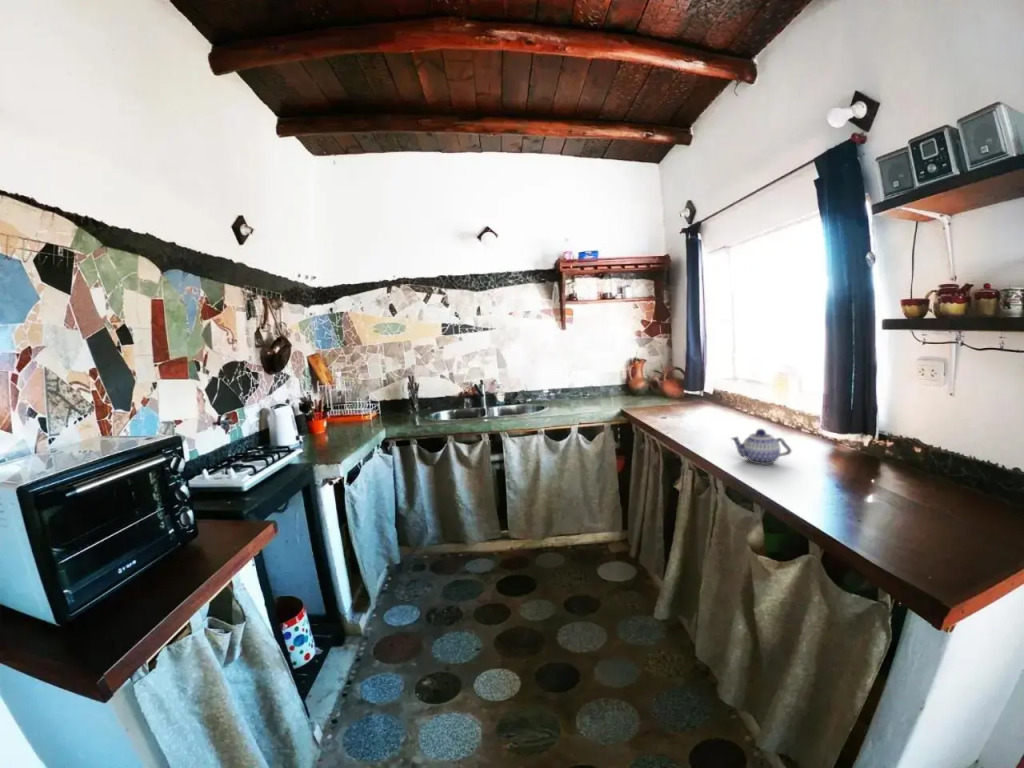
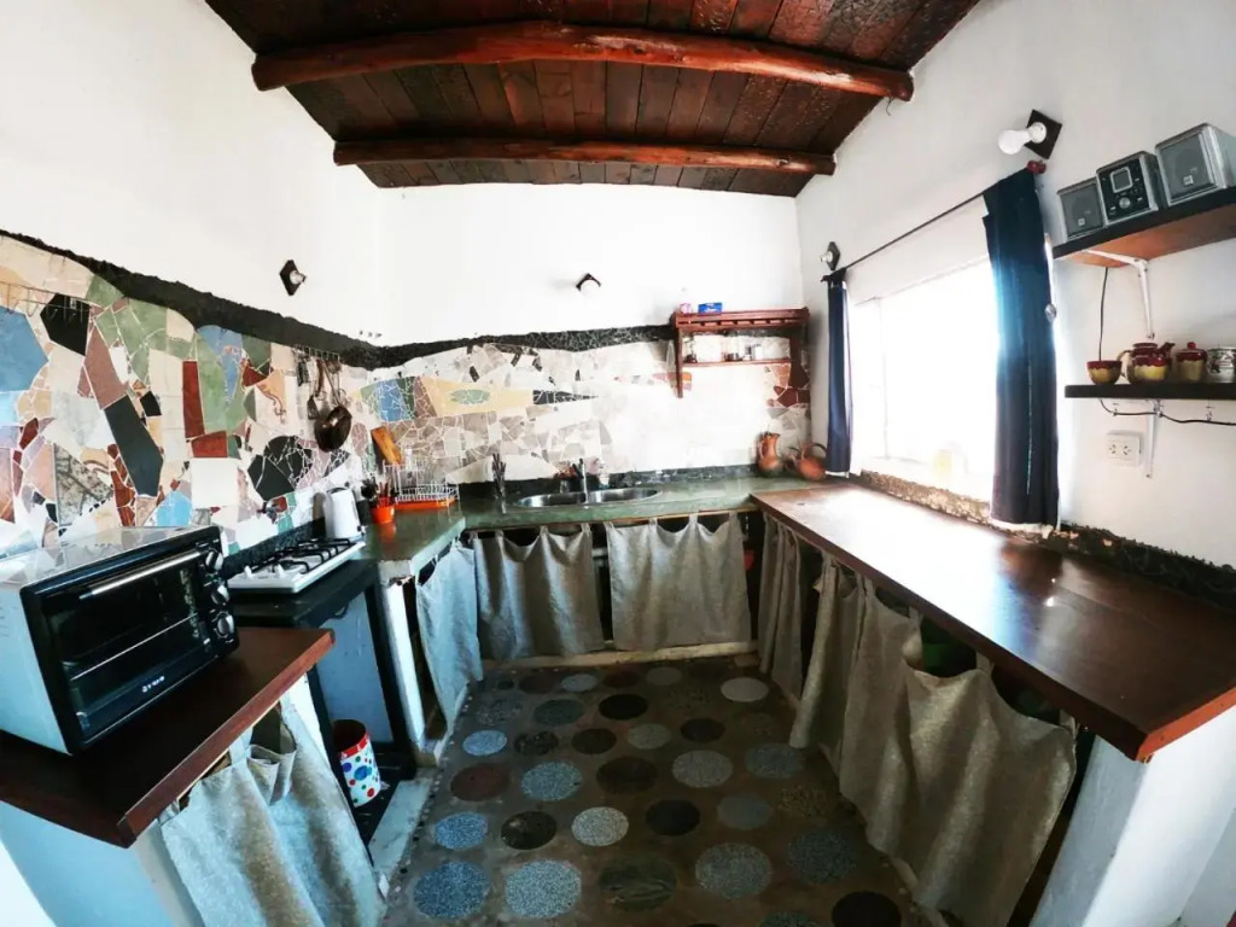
- teapot [729,428,793,466]
